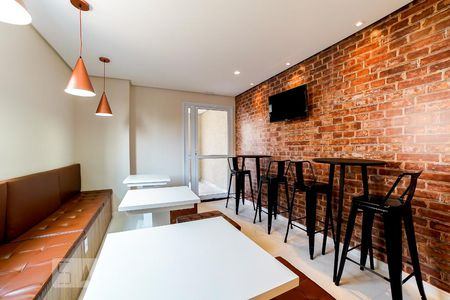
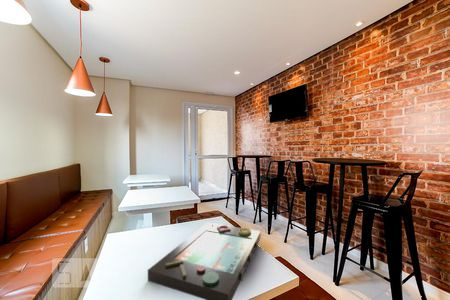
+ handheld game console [147,222,261,300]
